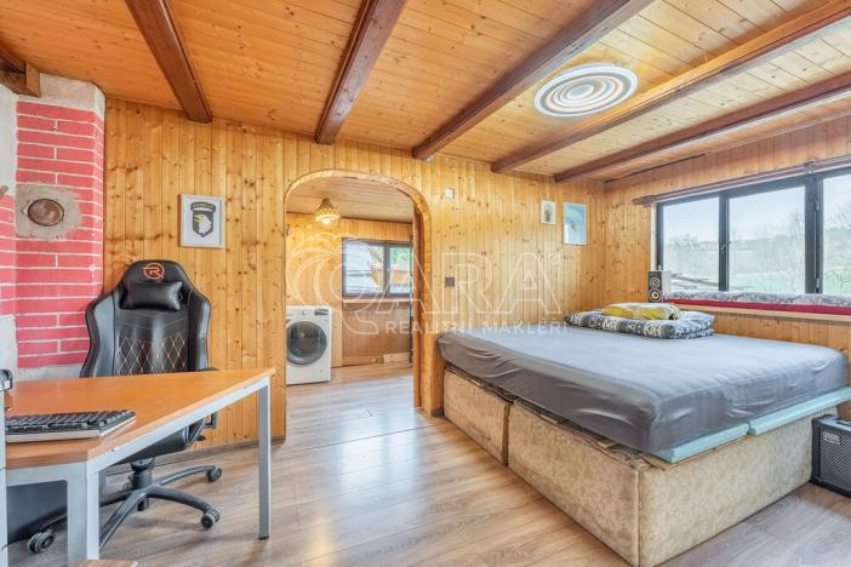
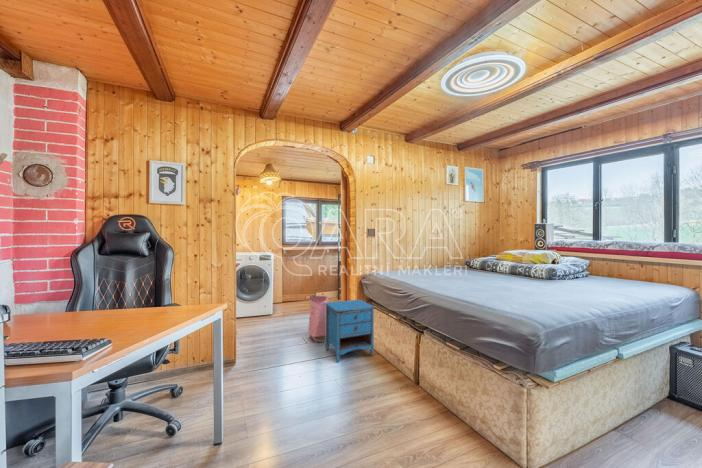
+ bag [307,294,329,343]
+ nightstand [325,299,375,363]
